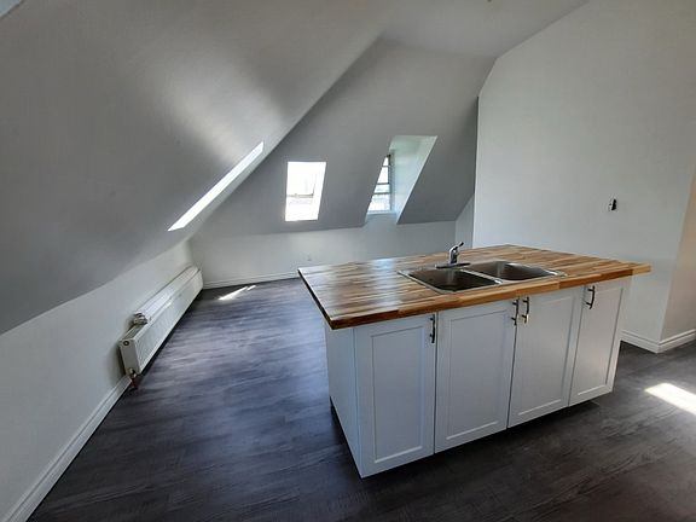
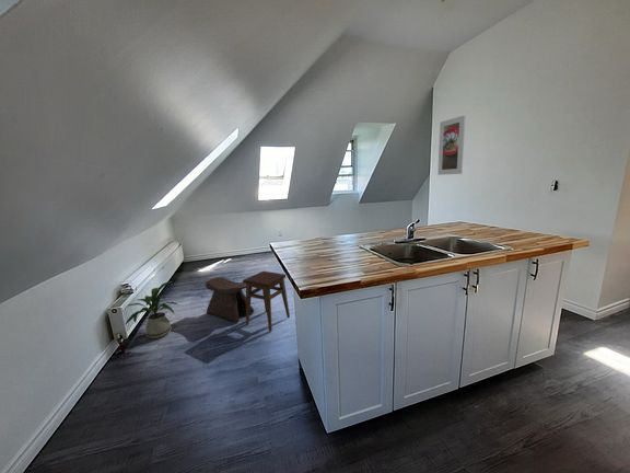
+ house plant [125,280,180,339]
+ stool [242,270,291,332]
+ stool [205,276,255,323]
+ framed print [436,114,466,176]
